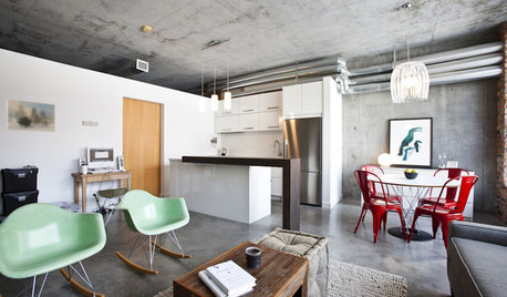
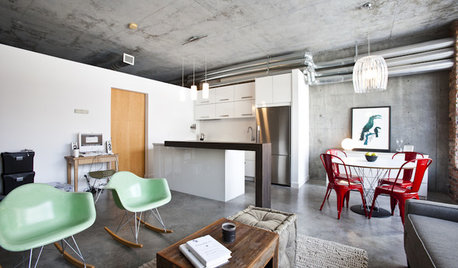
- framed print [6,98,56,133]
